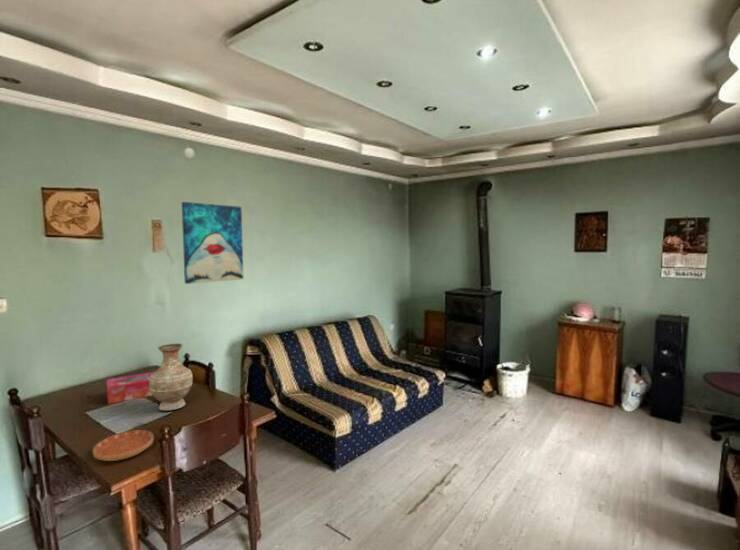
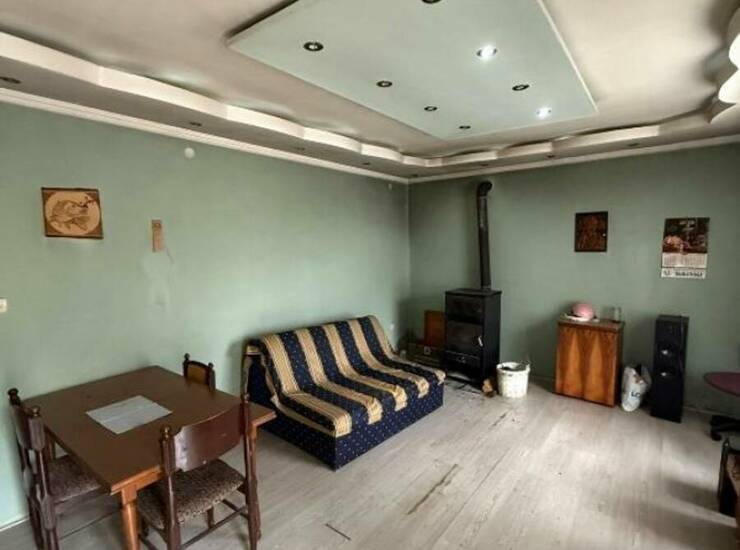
- tissue box [106,371,155,405]
- vase [149,342,194,412]
- saucer [92,429,154,462]
- wall art [181,201,244,285]
